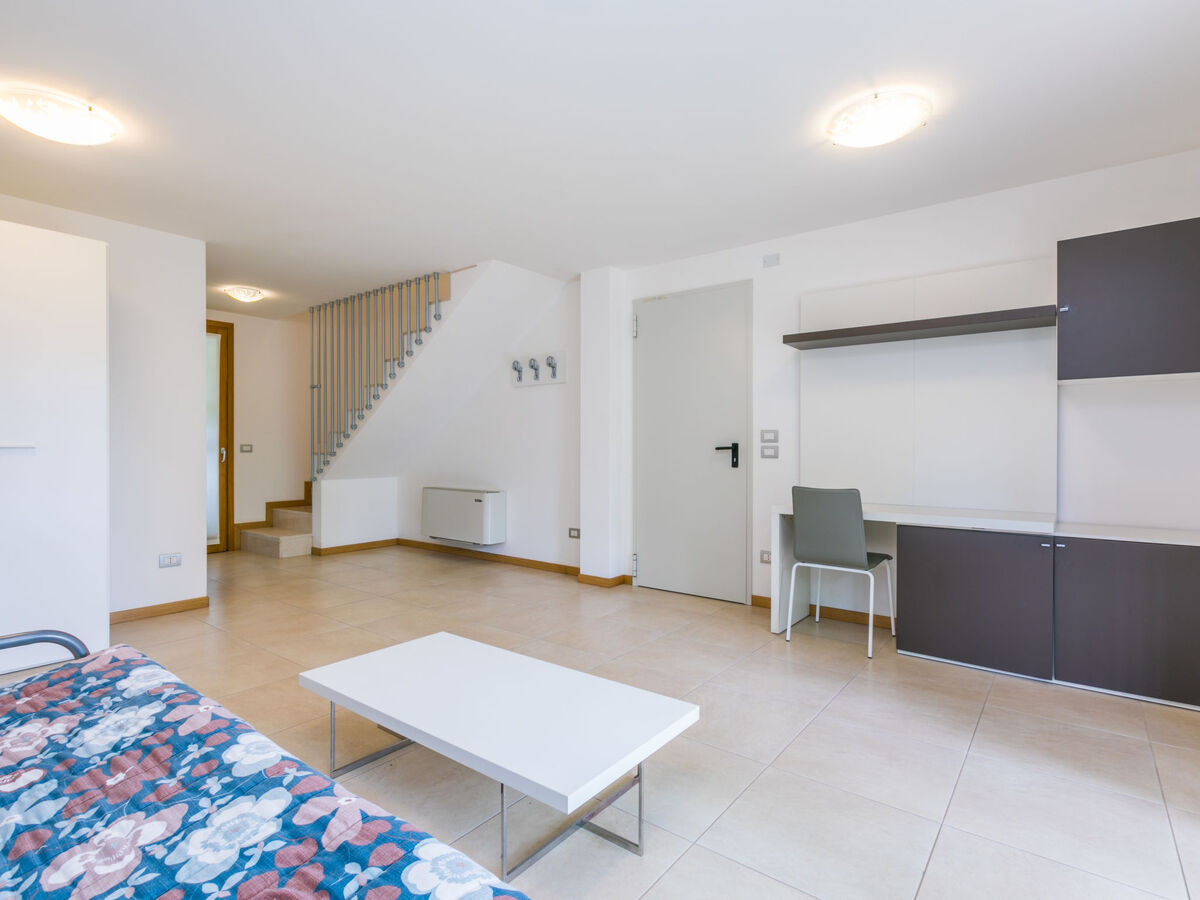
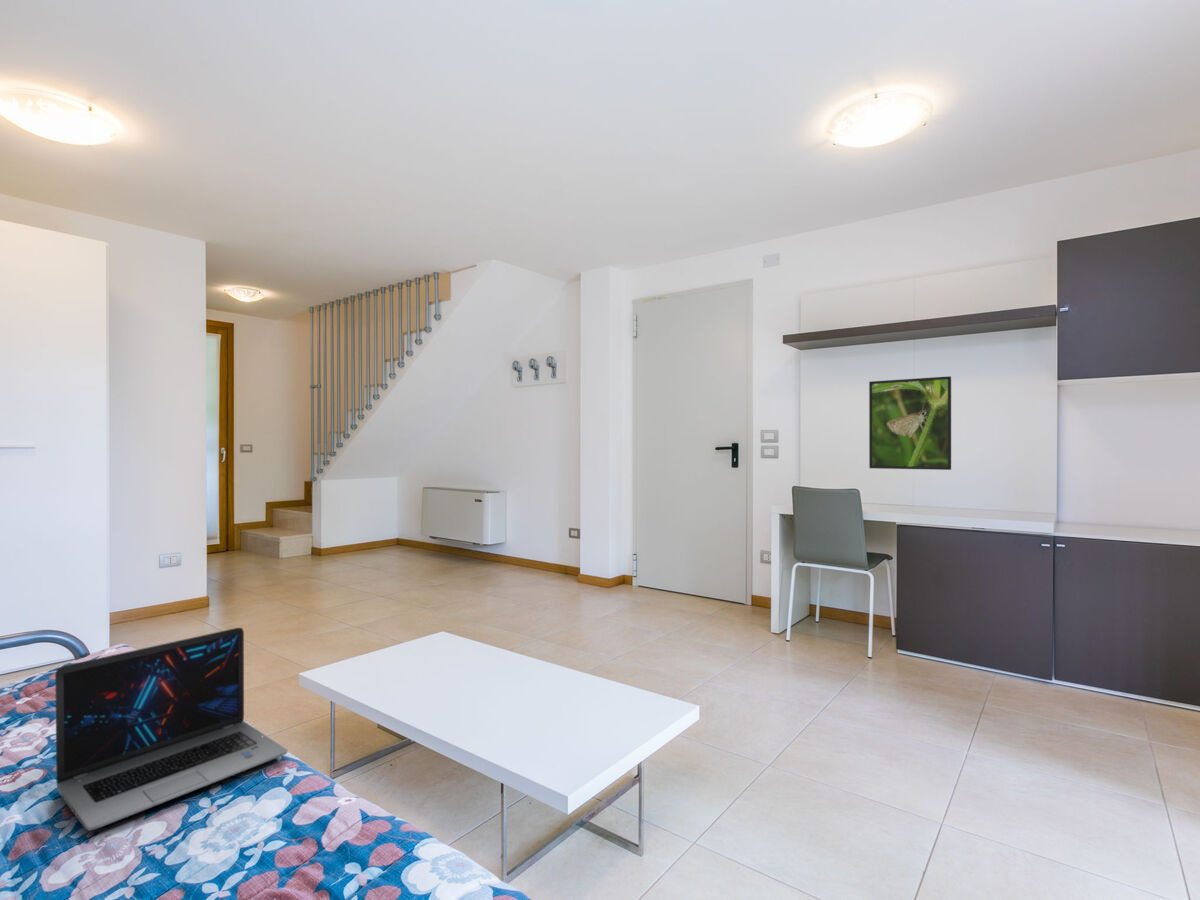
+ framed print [868,375,952,471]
+ laptop [54,627,289,832]
